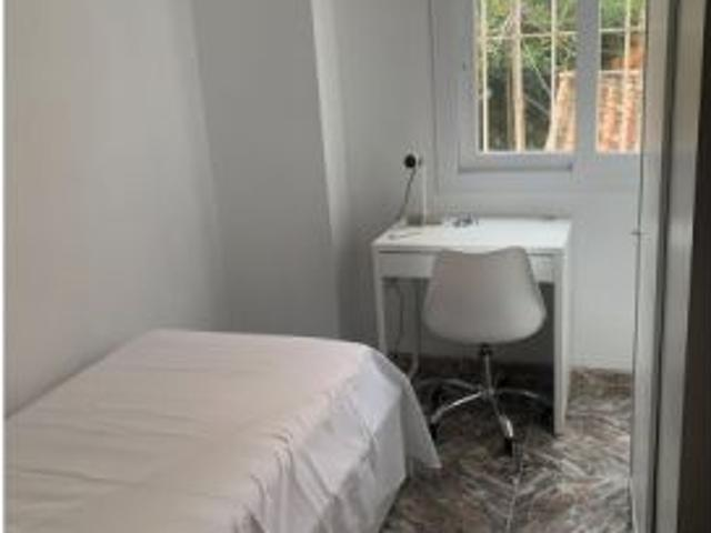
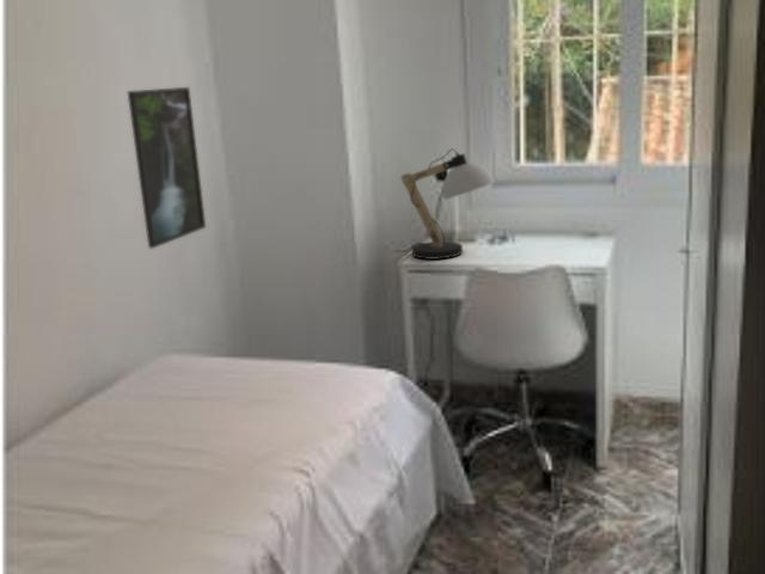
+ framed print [127,86,207,250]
+ desk lamp [396,148,496,261]
